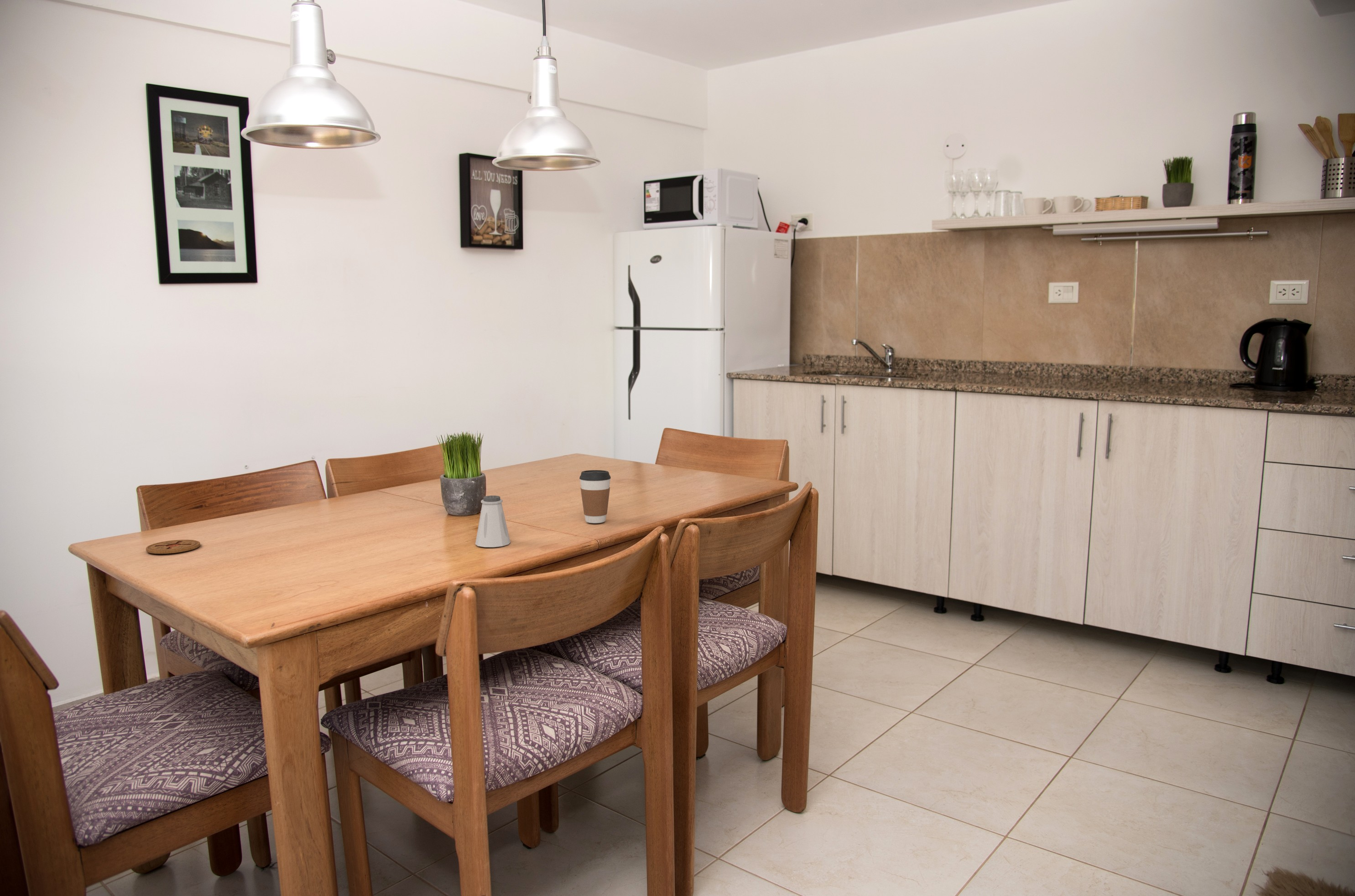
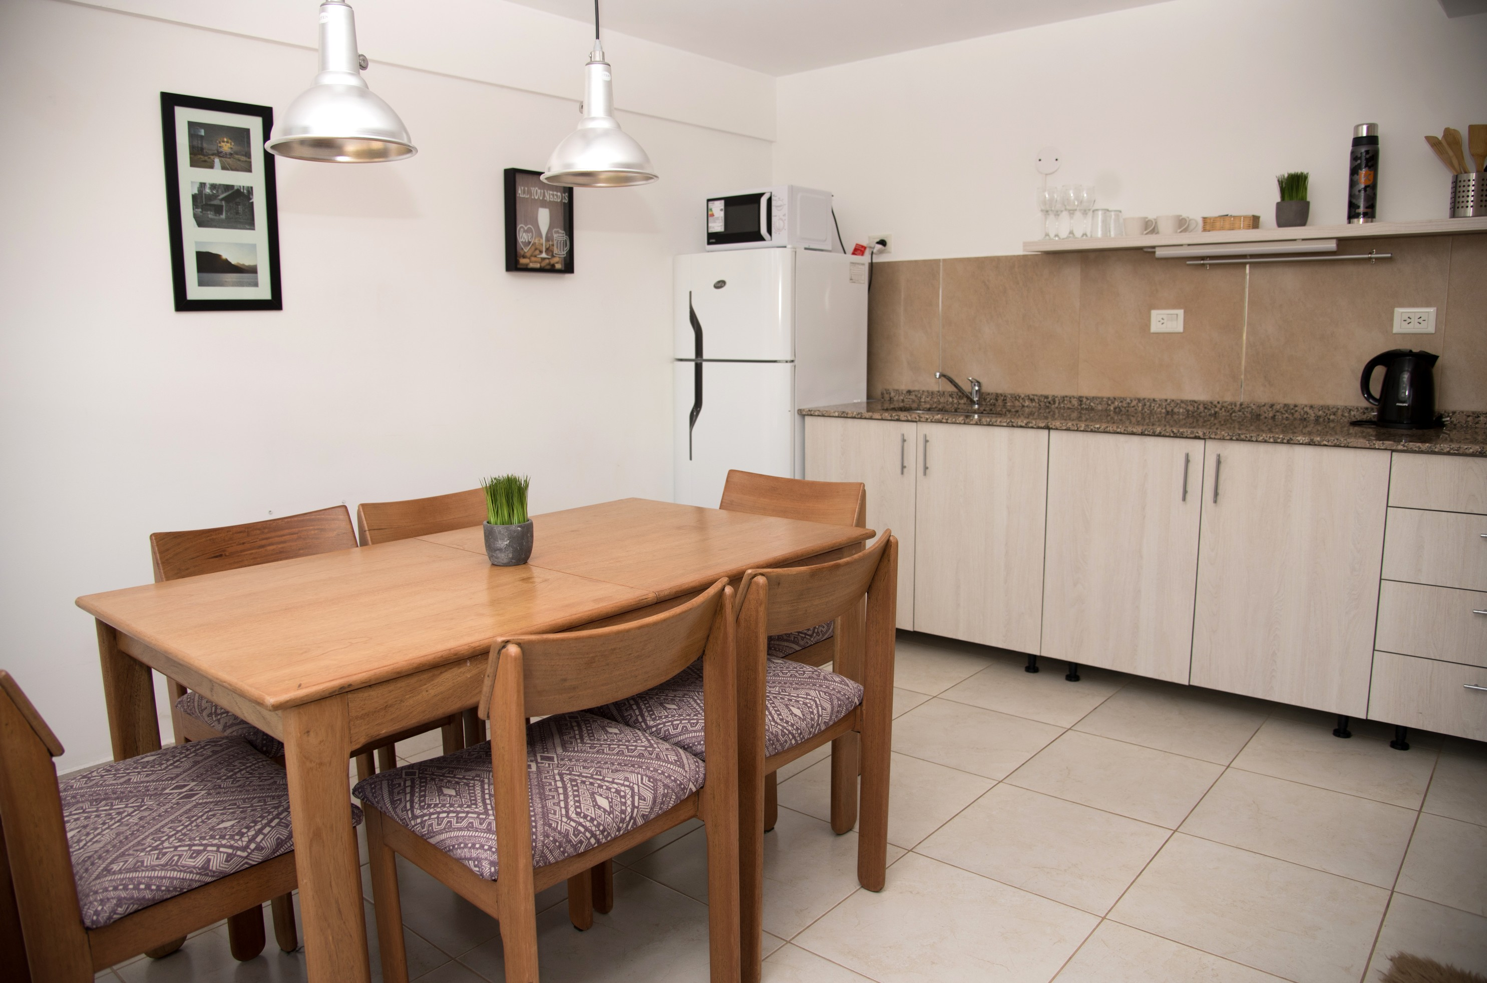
- saltshaker [475,495,511,548]
- coffee cup [579,470,611,524]
- coaster [146,539,201,554]
